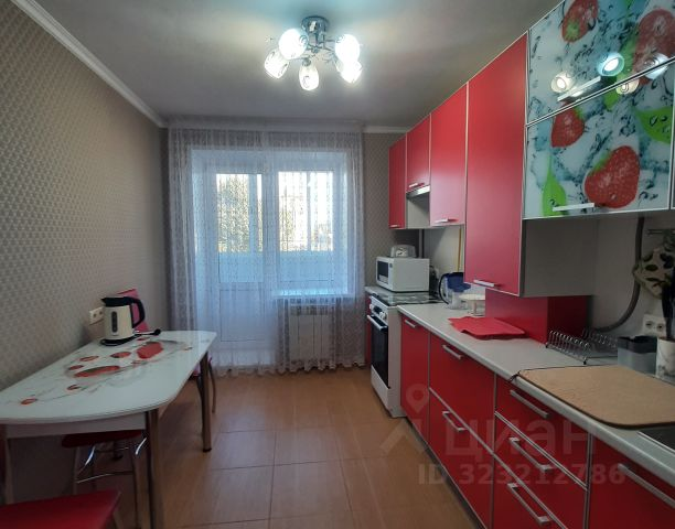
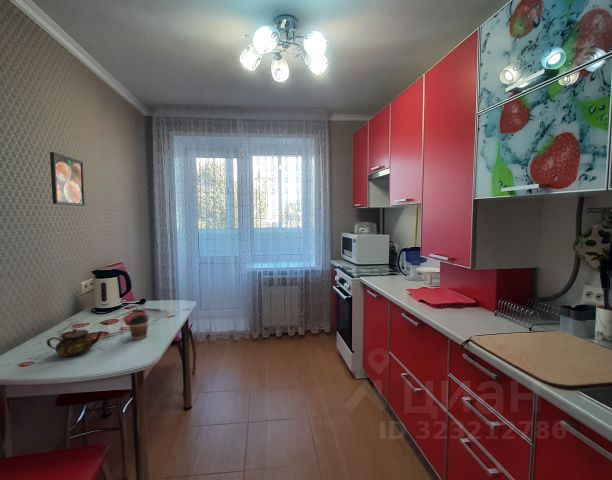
+ coffee cup [128,314,150,341]
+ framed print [49,151,86,207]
+ teapot [45,327,103,357]
